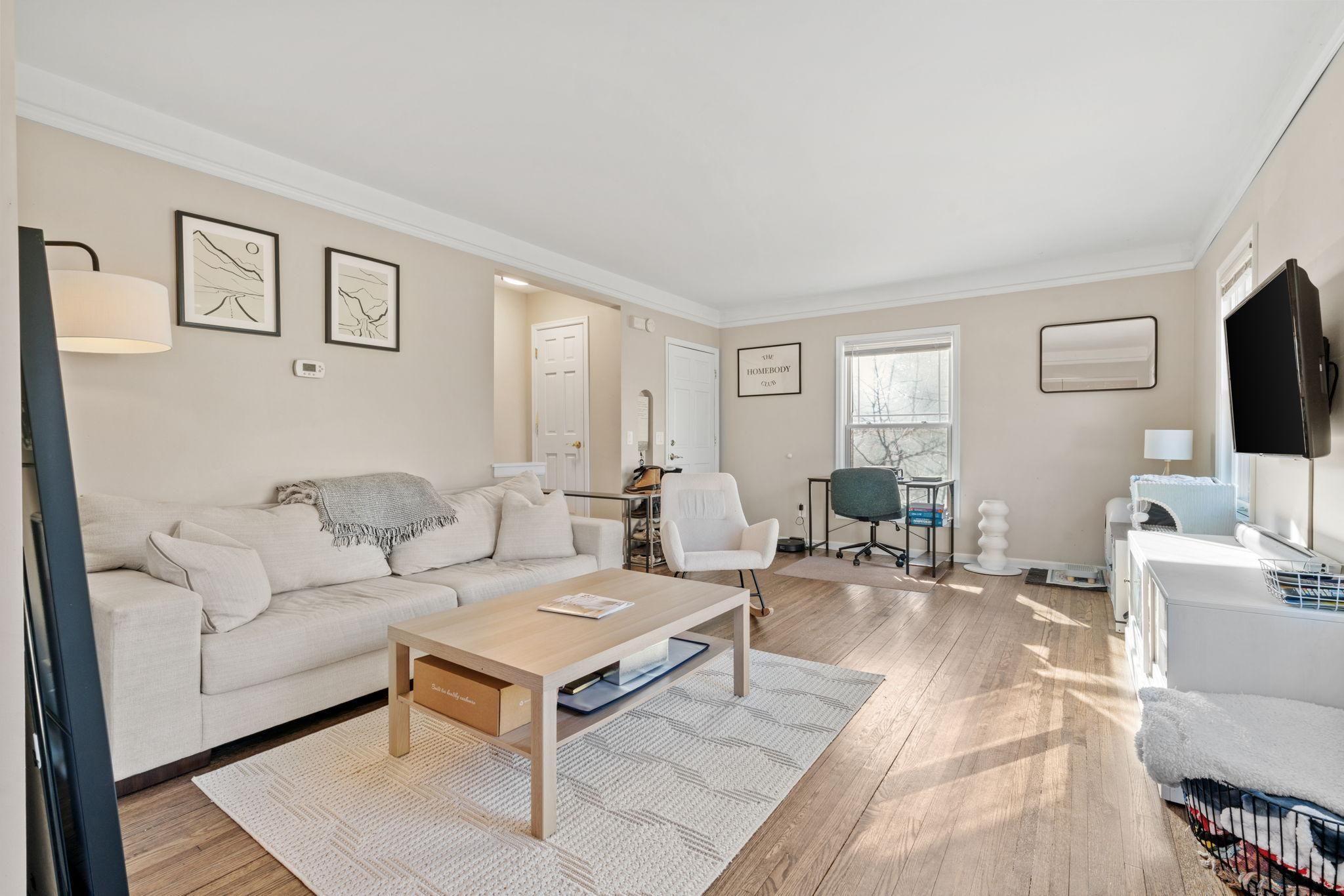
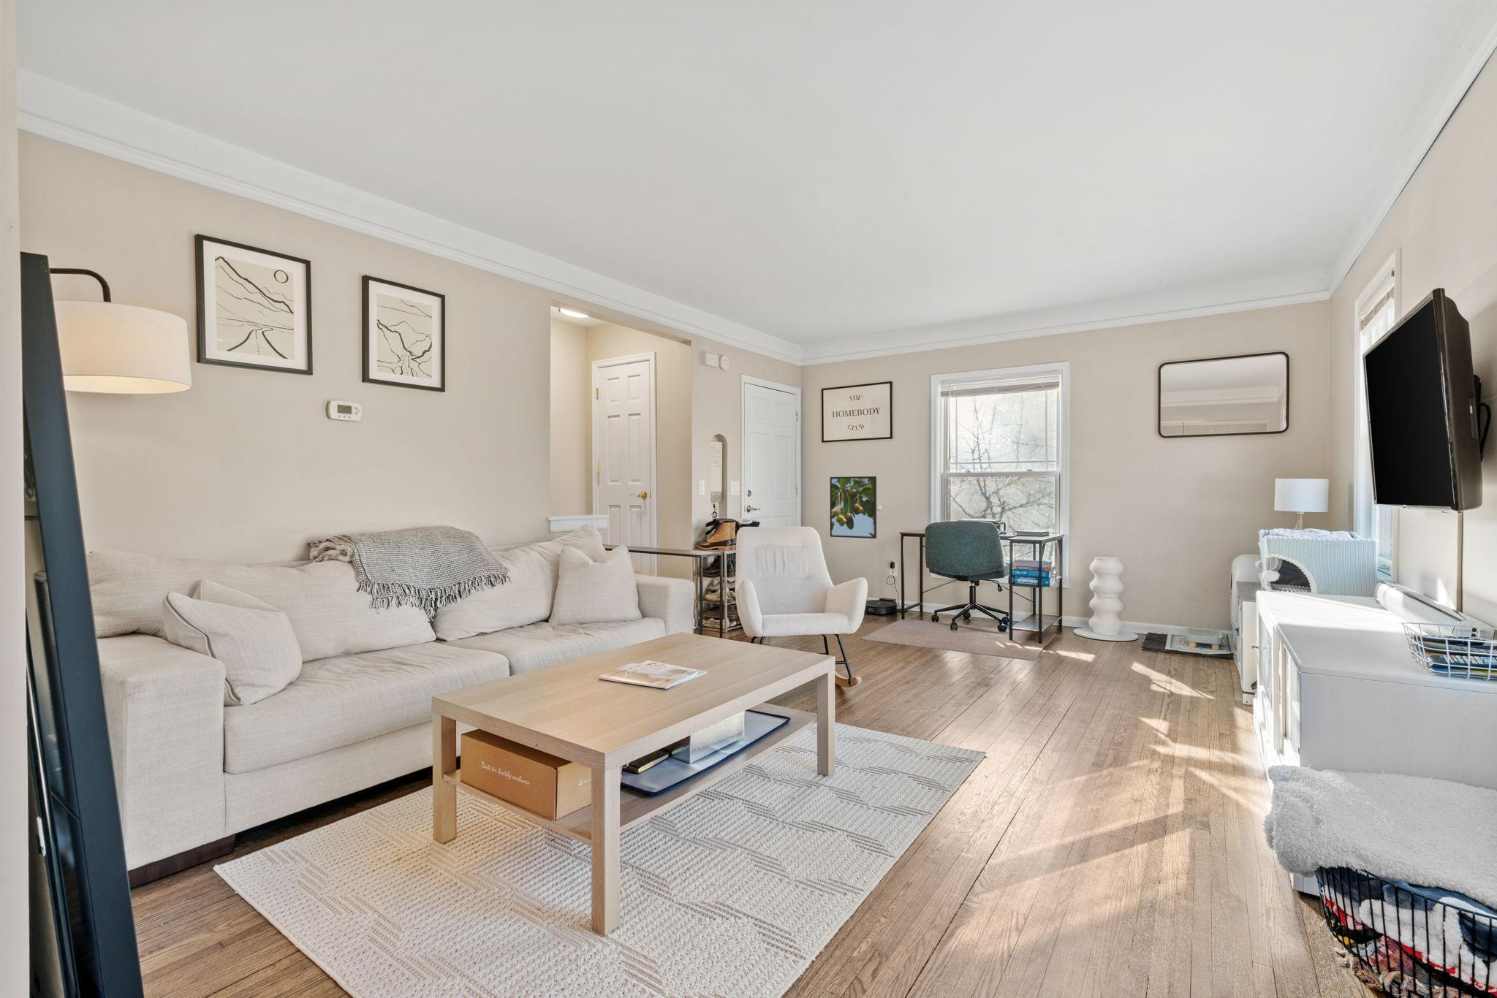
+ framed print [829,476,877,539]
